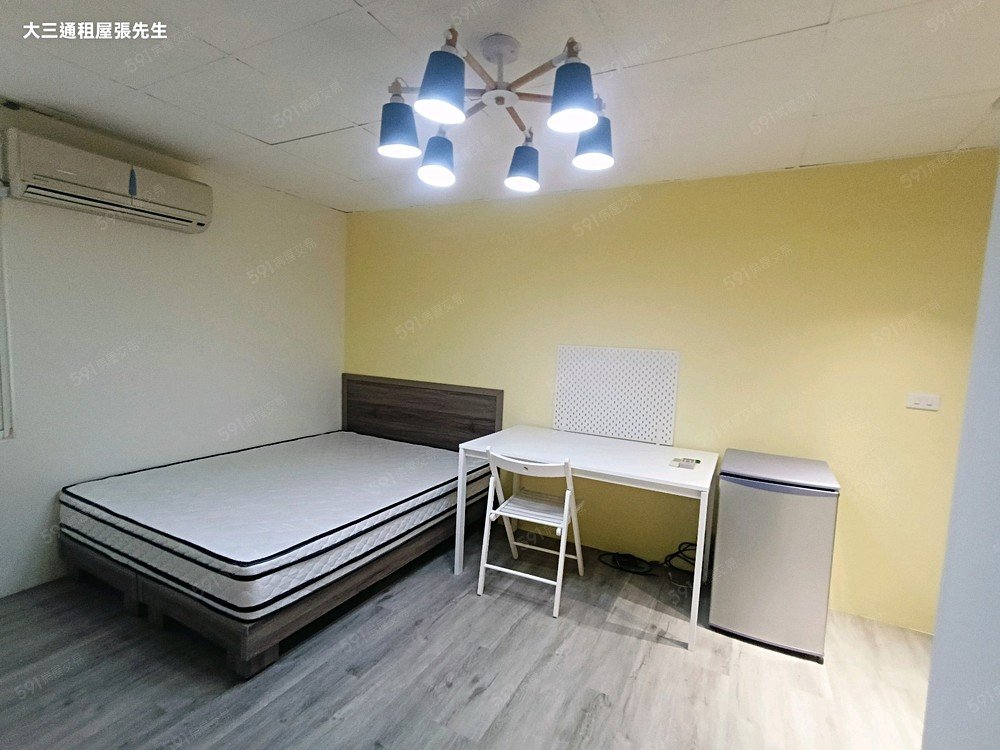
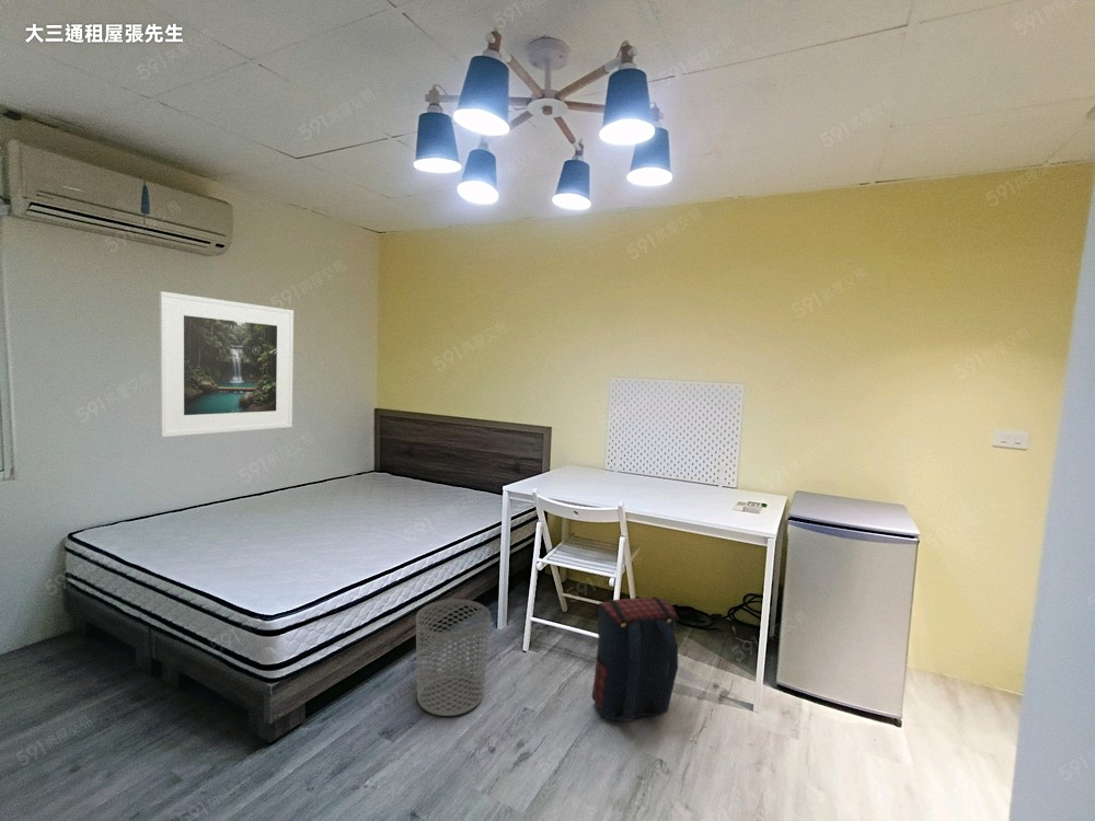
+ waste bin [415,599,492,717]
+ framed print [158,290,295,438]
+ satchel [590,595,680,722]
